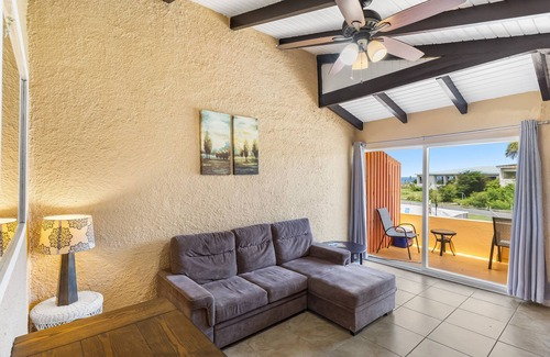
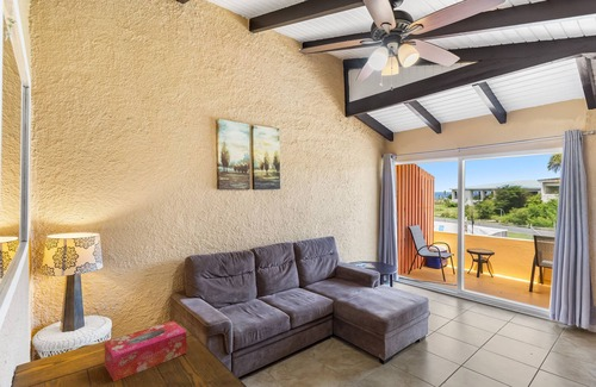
+ tissue box [104,320,188,382]
